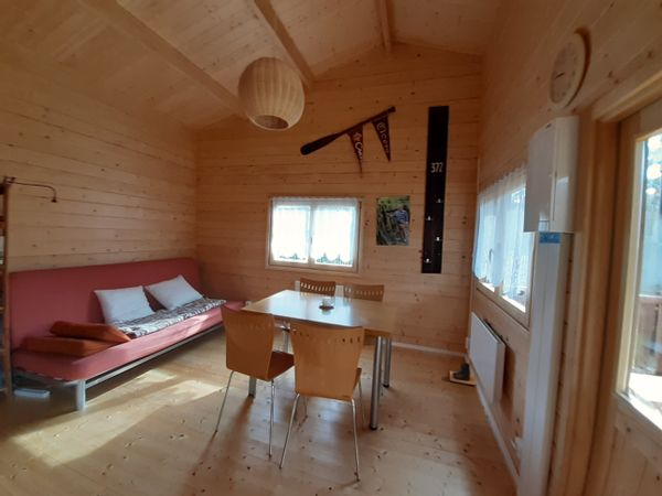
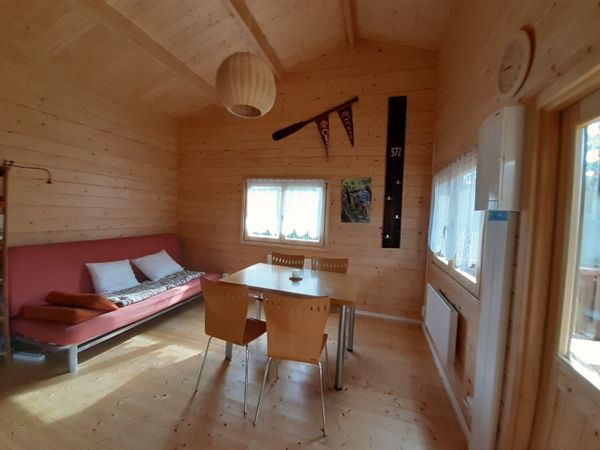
- boots [448,362,478,387]
